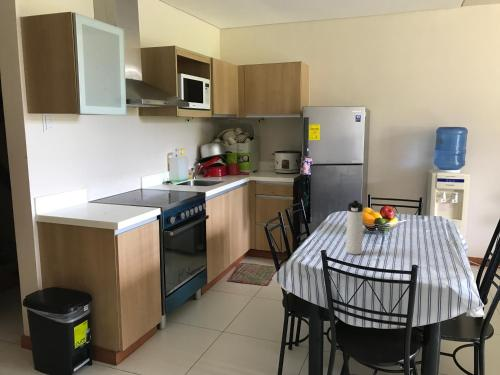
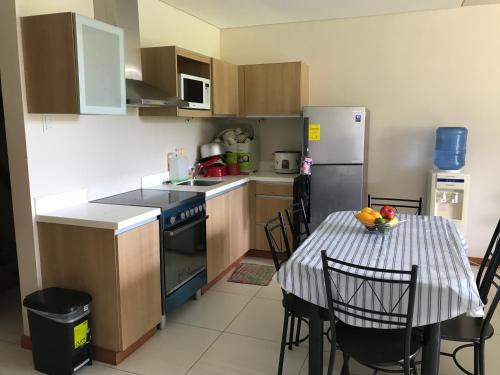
- thermos bottle [345,200,364,256]
